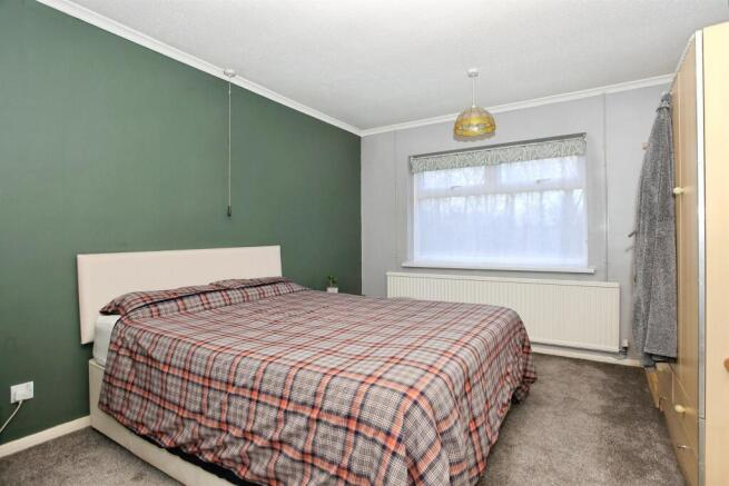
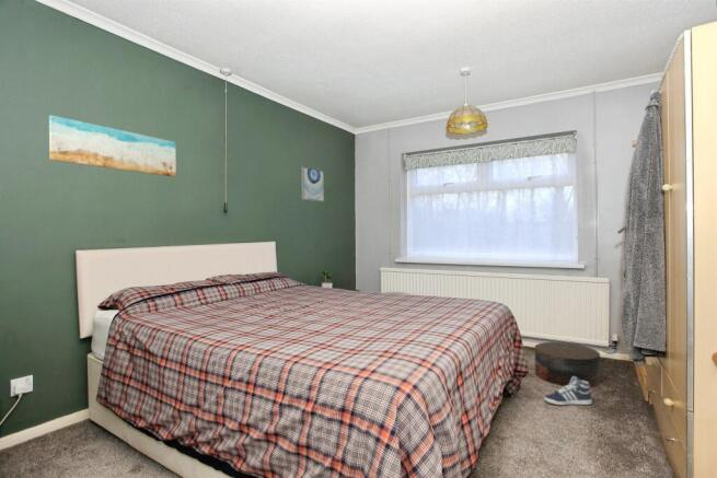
+ stool [534,341,601,388]
+ wall art [47,114,177,177]
+ wall art [301,165,325,203]
+ sneaker [543,376,593,407]
